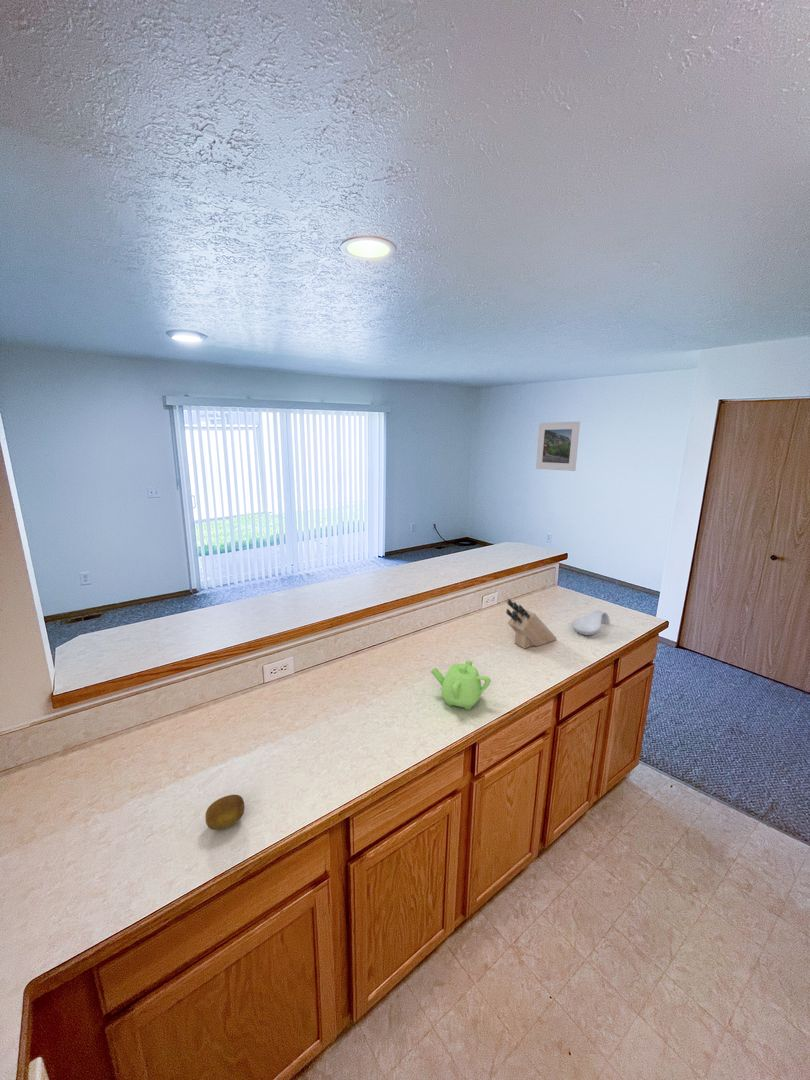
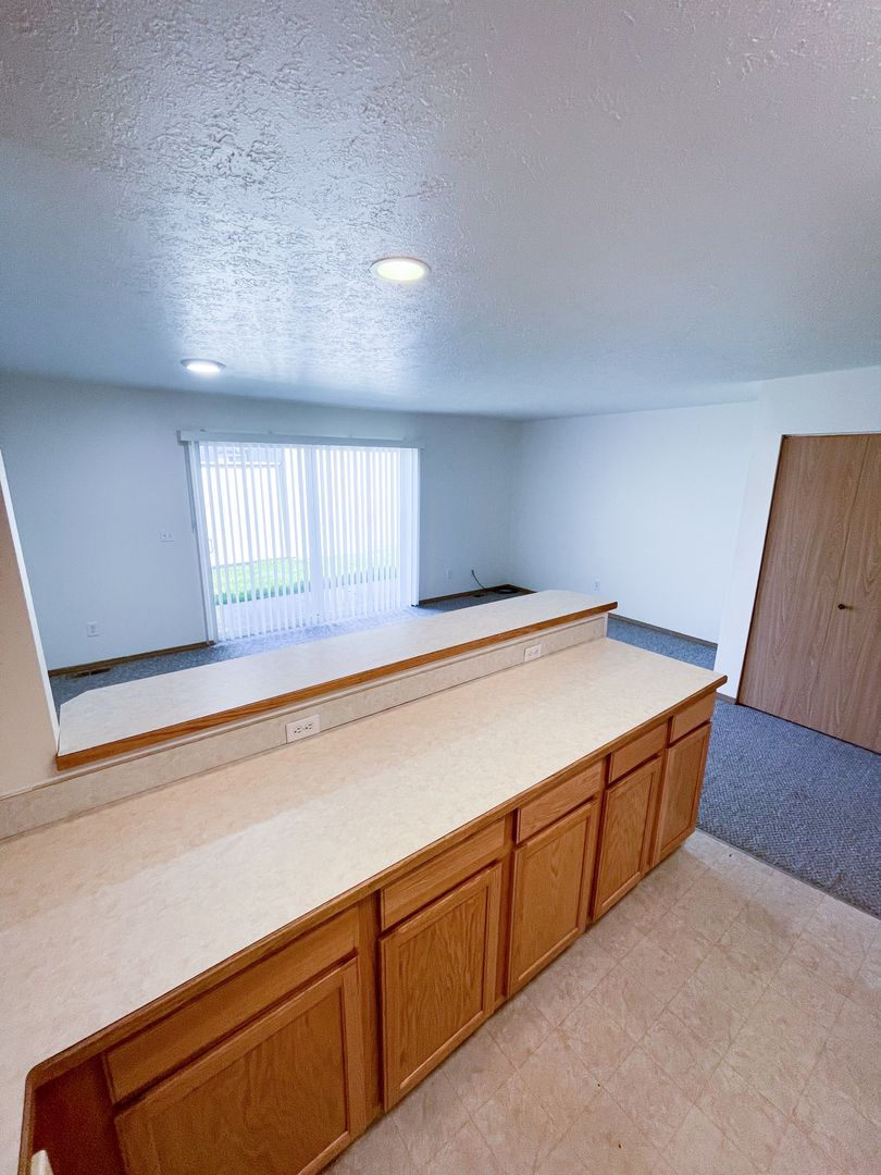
- fruit [205,794,246,831]
- teapot [430,660,492,711]
- knife block [505,598,557,649]
- spoon rest [570,609,611,636]
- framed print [535,420,581,472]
